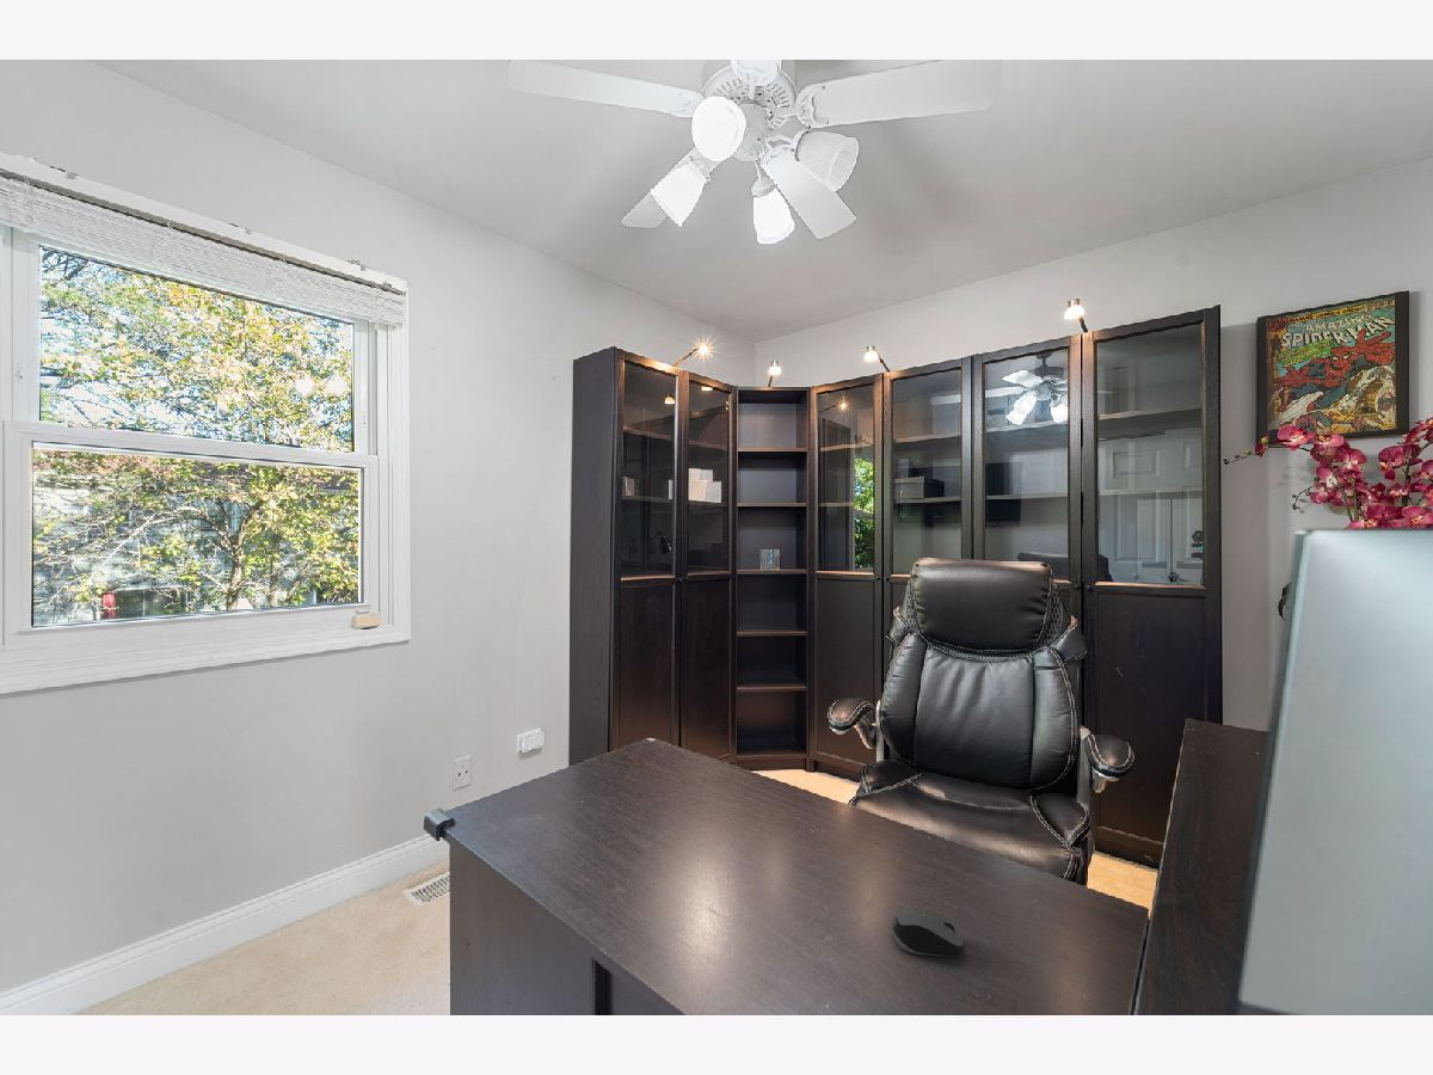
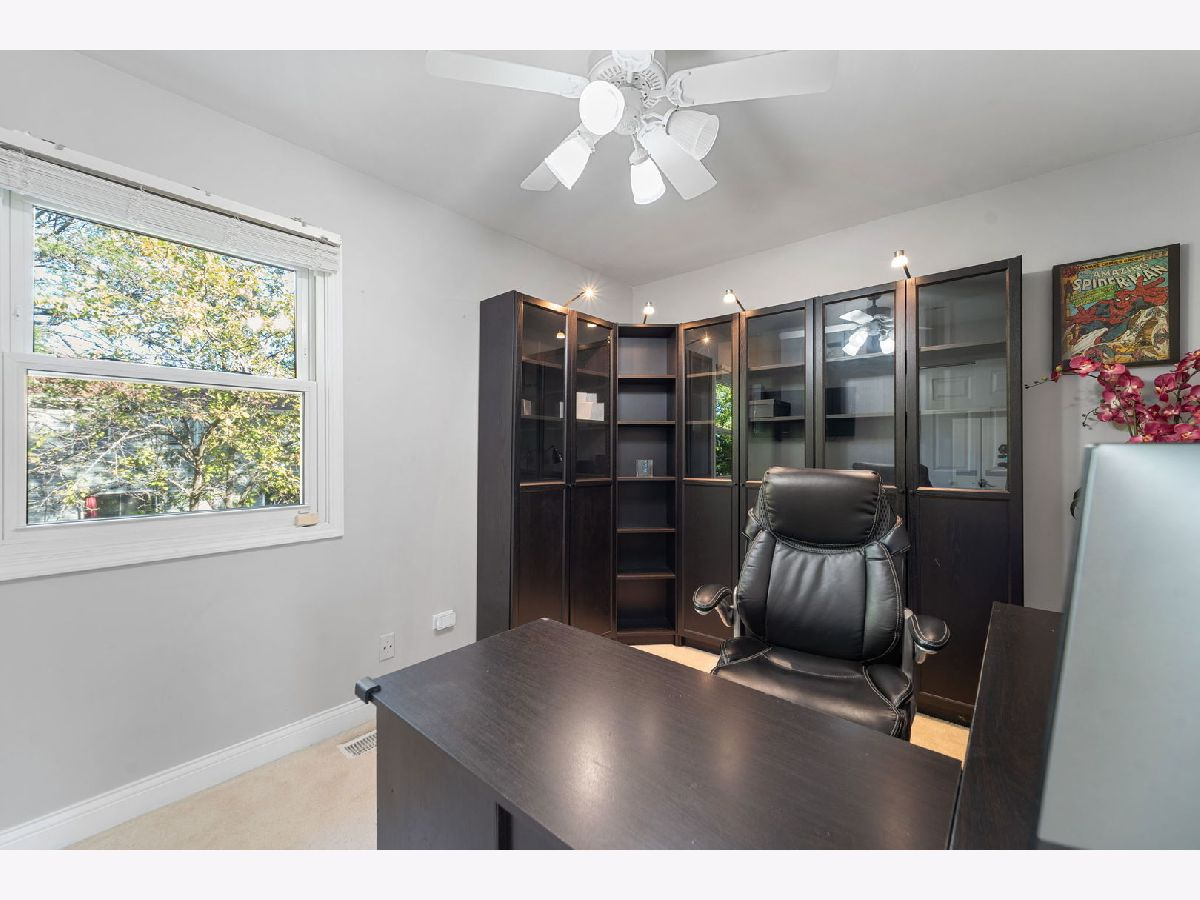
- computer mouse [892,907,965,958]
